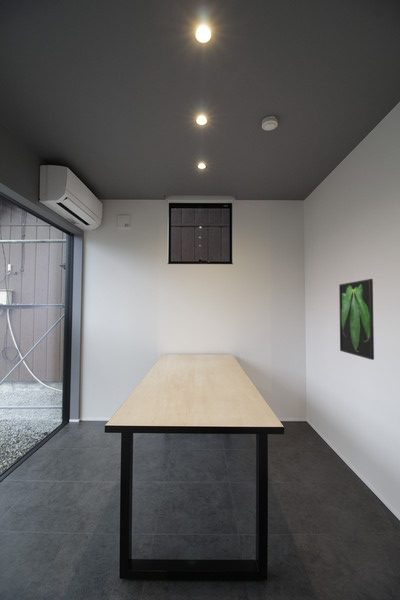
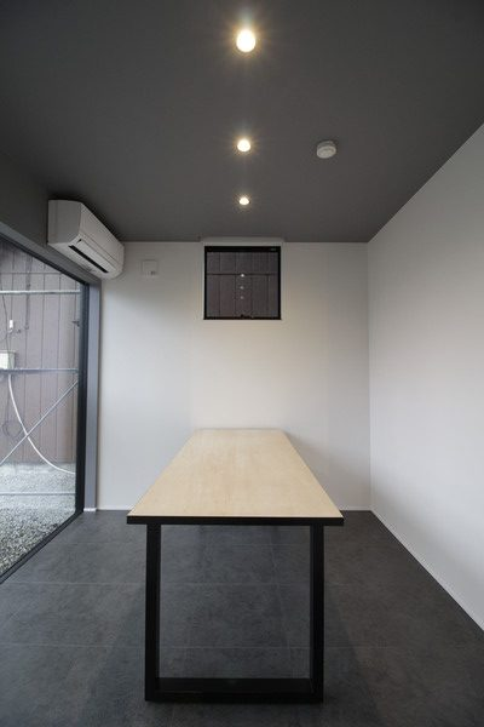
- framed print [338,278,375,361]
